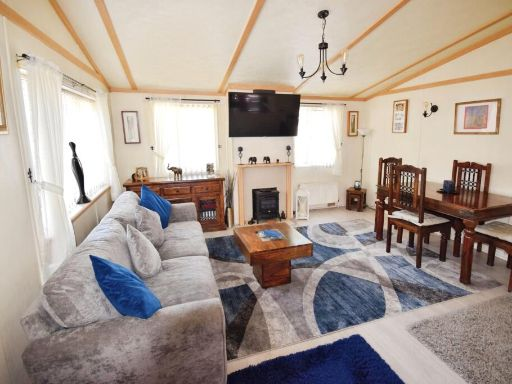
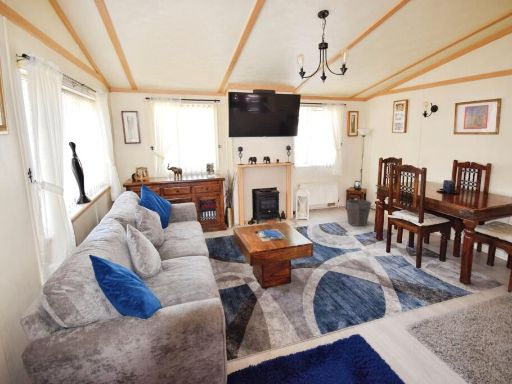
+ waste bin [345,198,372,227]
